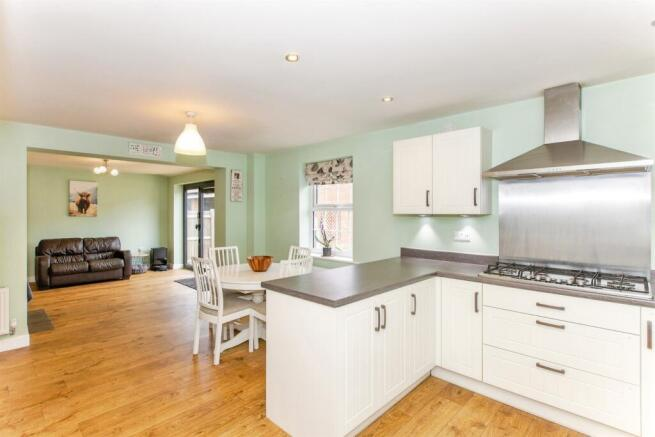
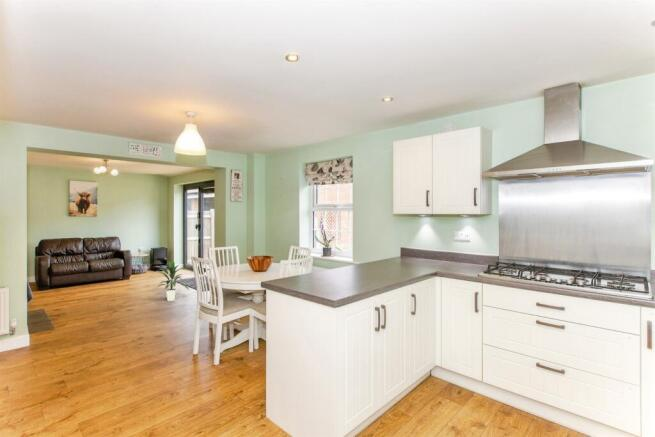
+ indoor plant [157,259,190,302]
